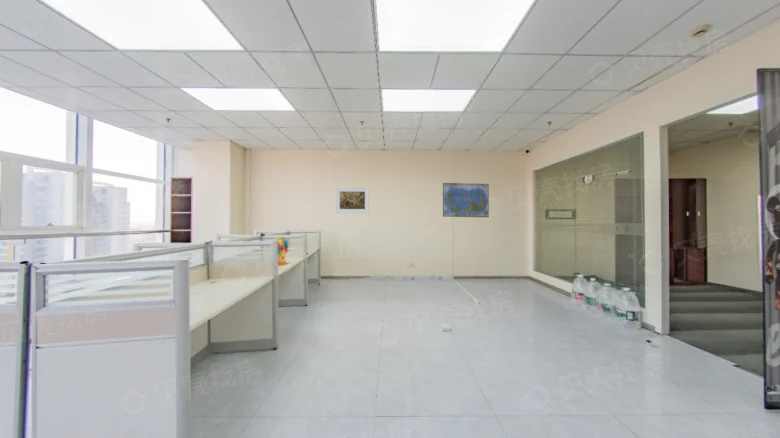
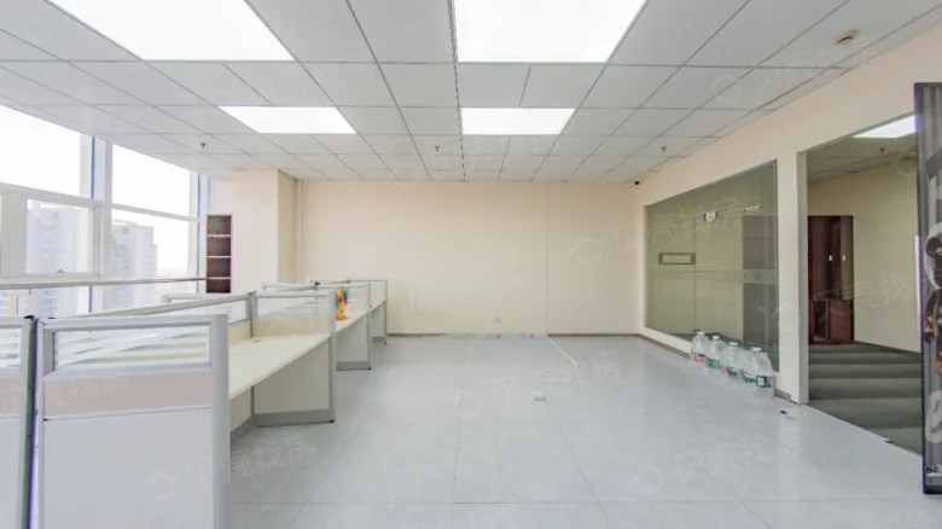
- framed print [335,186,370,214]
- world map [442,182,490,218]
